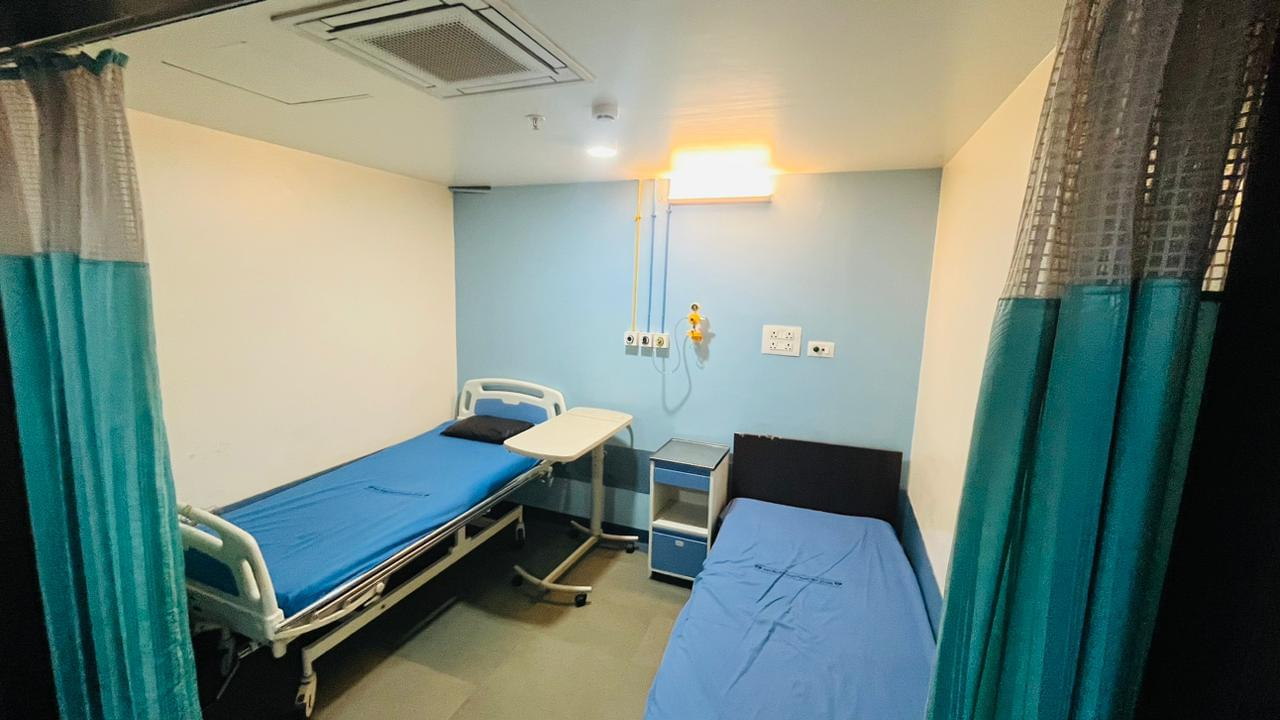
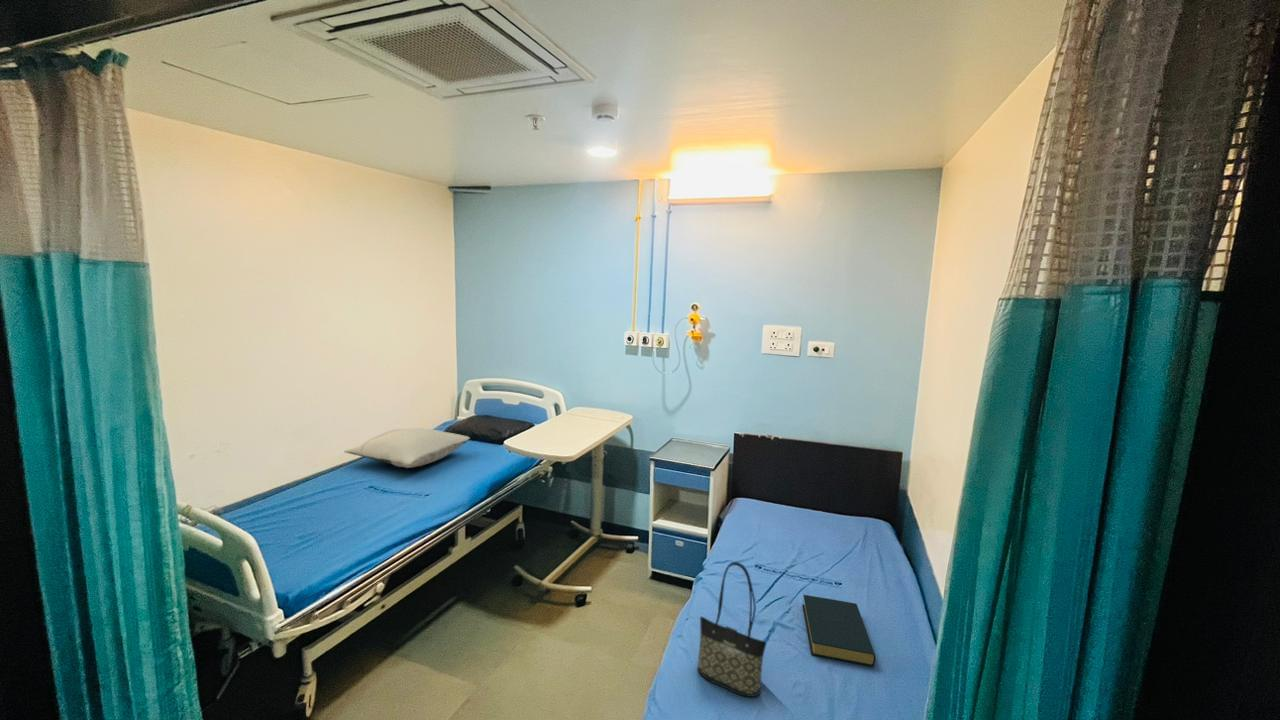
+ pillow [343,427,471,469]
+ tote bag [697,561,768,698]
+ hardback book [802,594,877,667]
